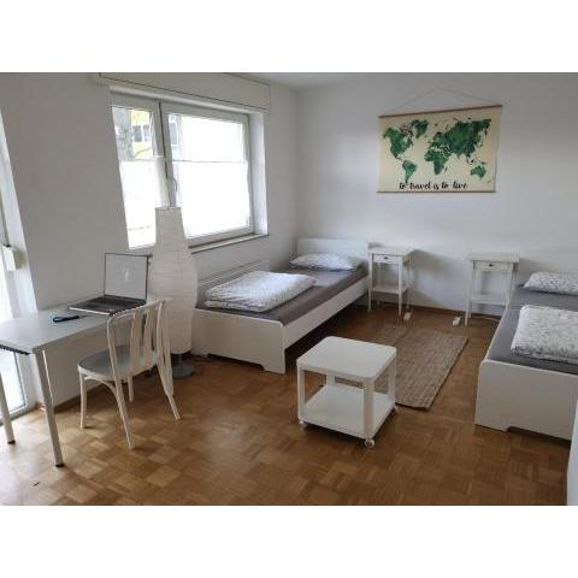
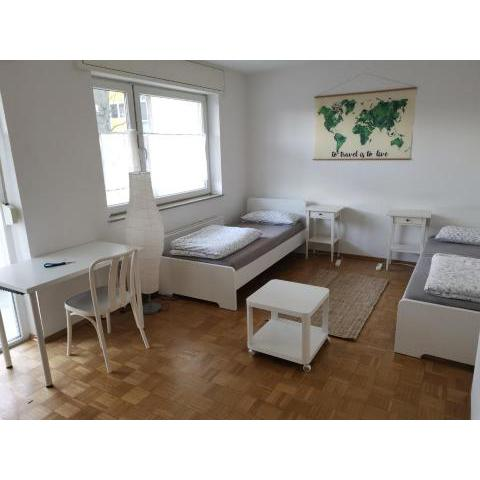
- laptop [66,252,149,317]
